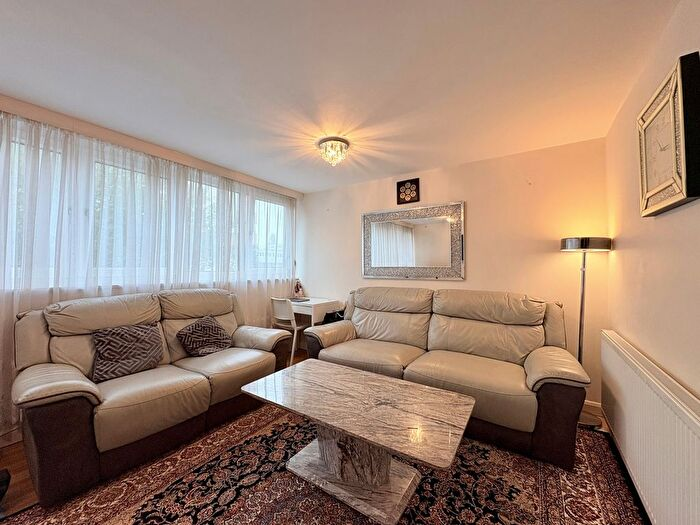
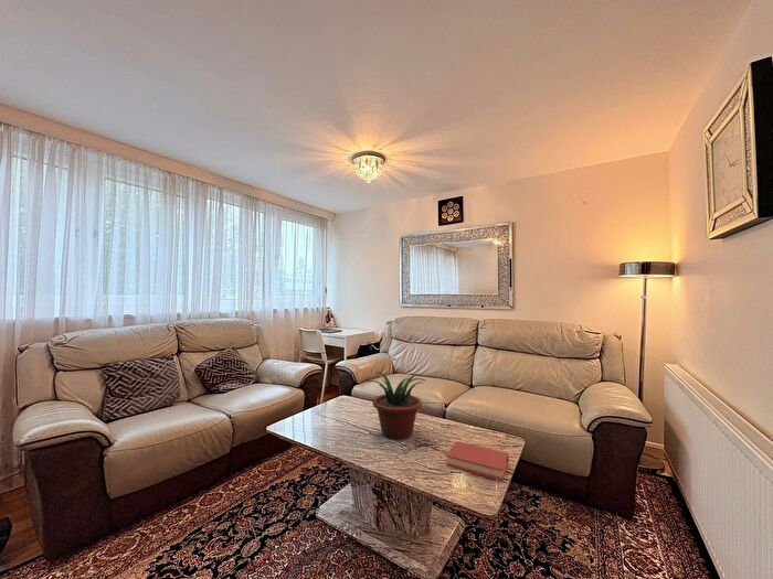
+ book [445,440,510,482]
+ potted plant [367,371,426,440]
